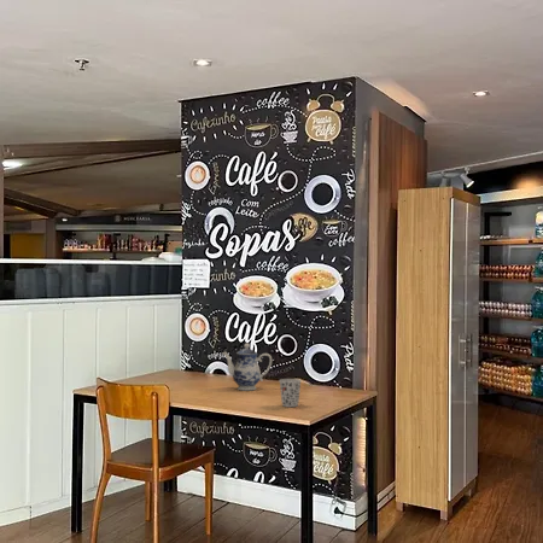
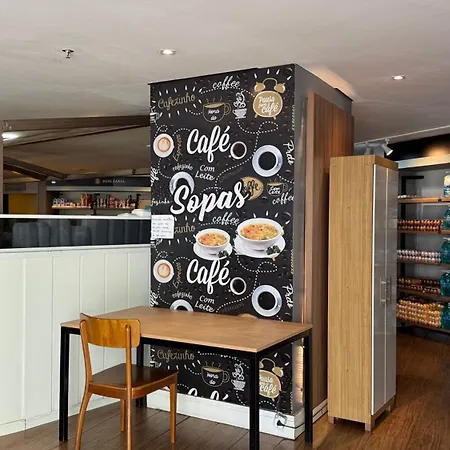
- cup [278,378,303,408]
- teapot [221,343,273,391]
